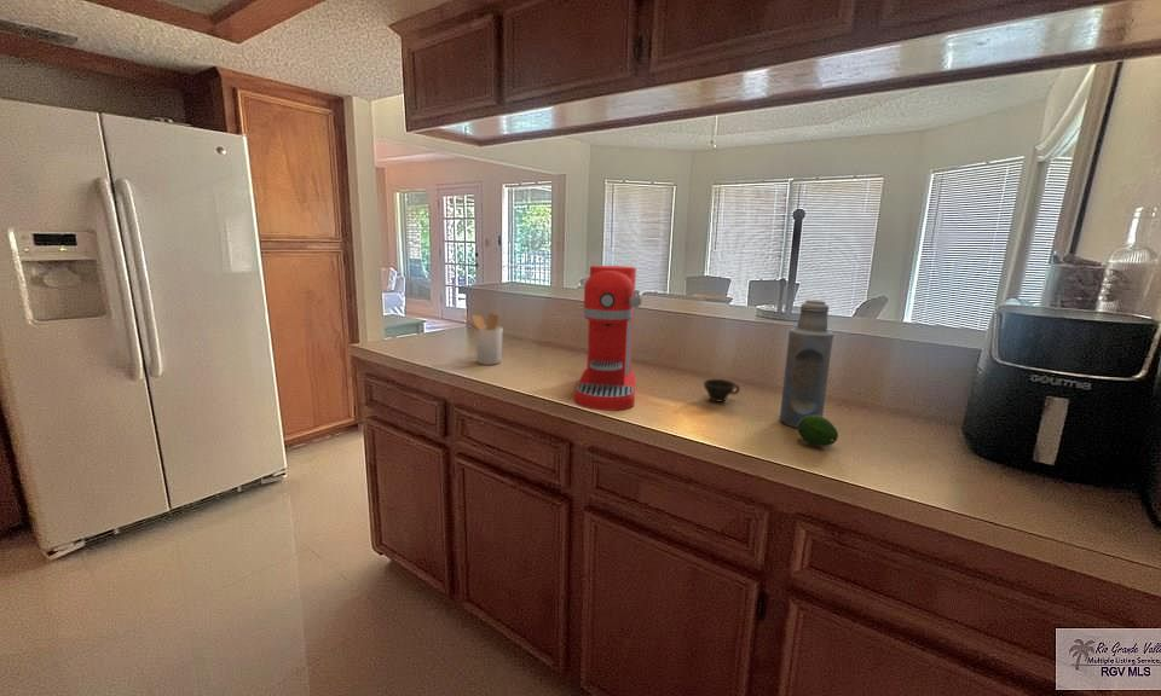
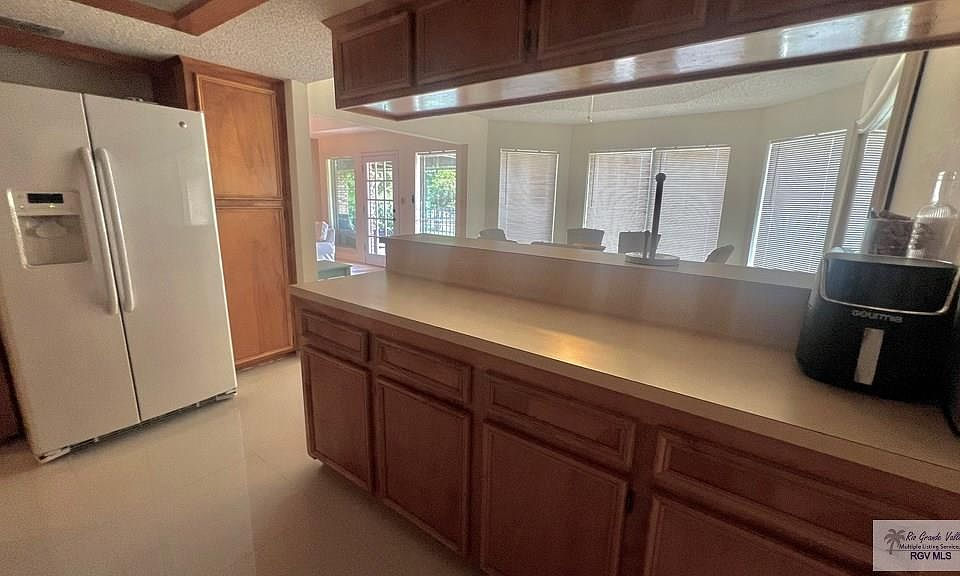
- fruit [797,416,839,447]
- cup [701,378,741,402]
- coffee maker [573,265,643,411]
- bottle [779,298,834,429]
- utensil holder [461,312,504,366]
